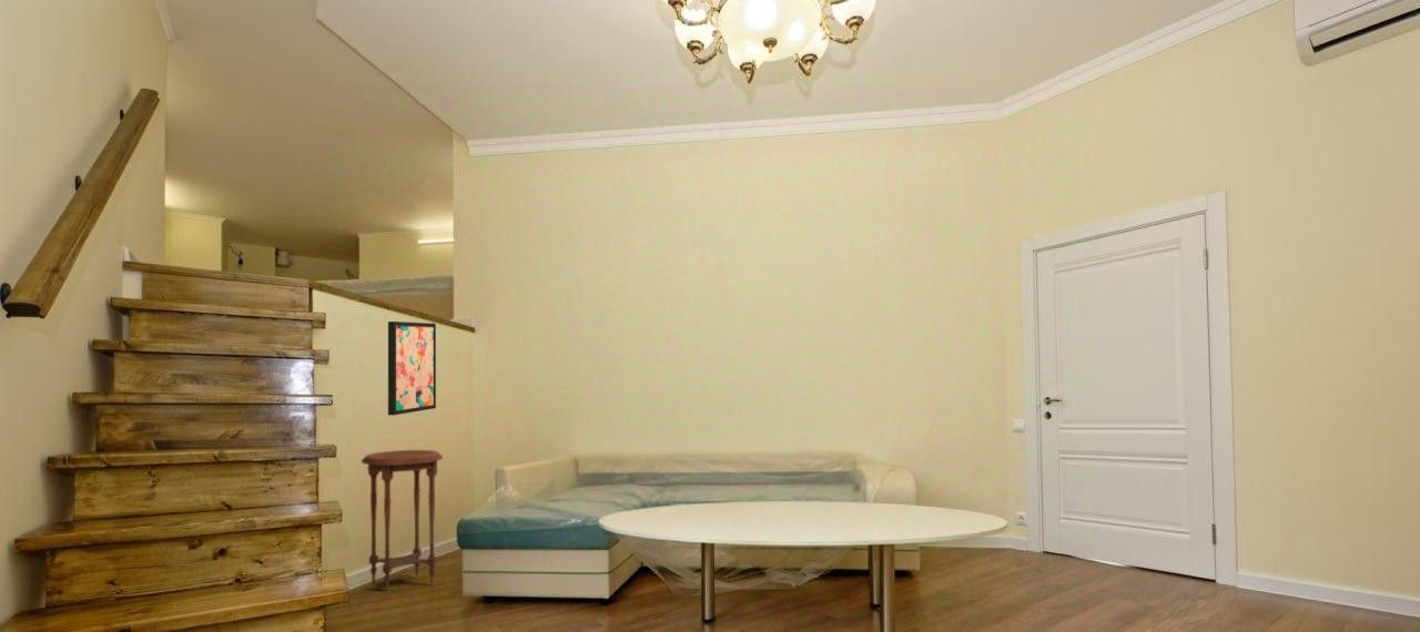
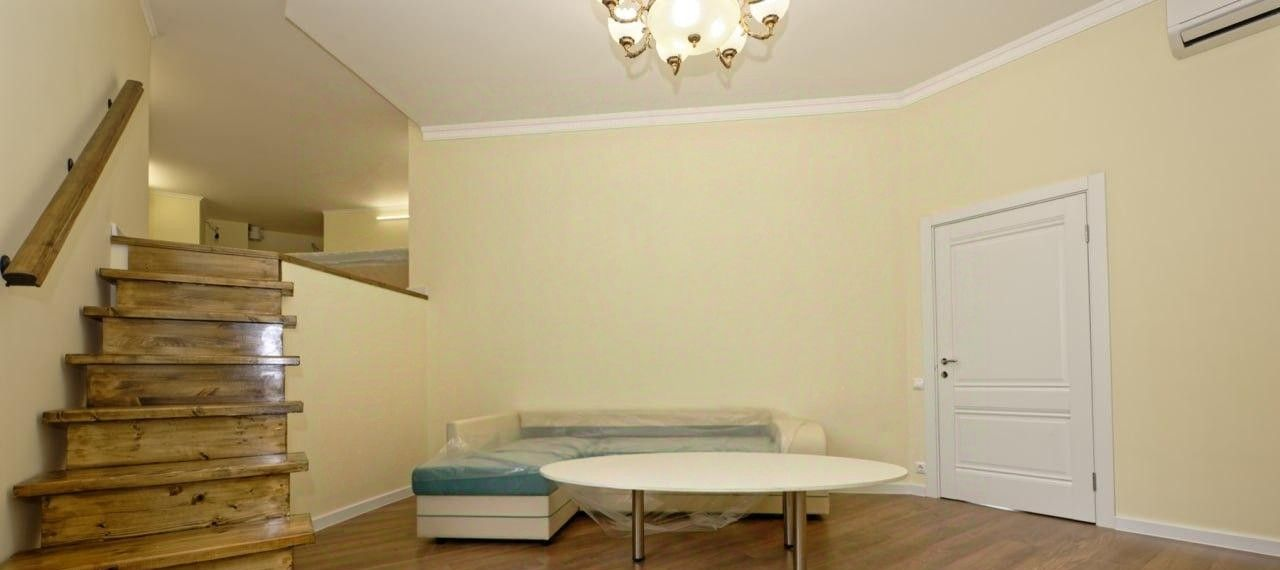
- side table [361,449,444,592]
- wall art [387,320,437,416]
